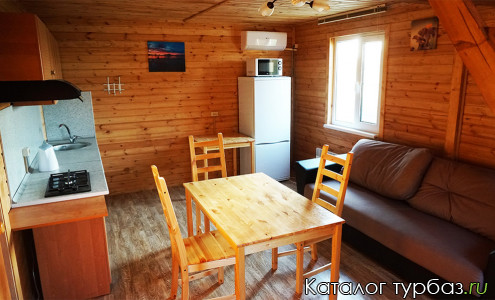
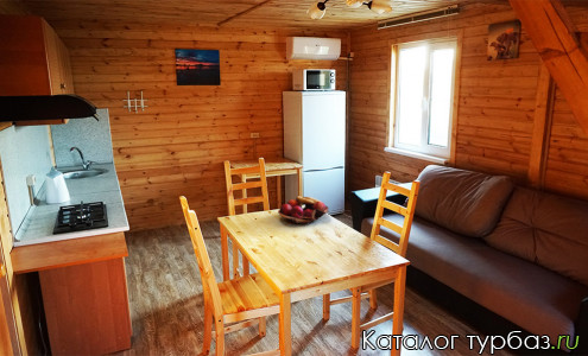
+ fruit basket [277,195,329,225]
